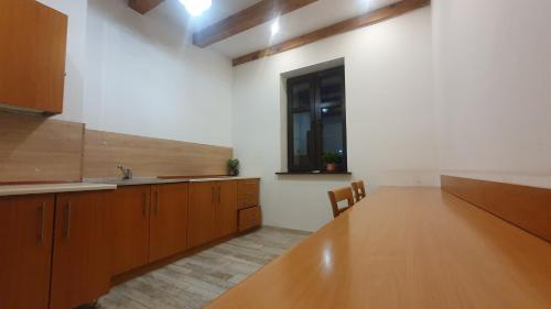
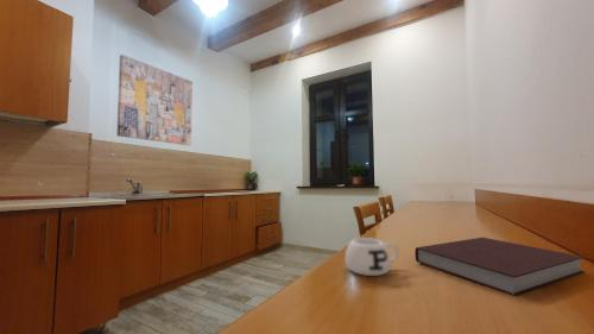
+ wall art [115,53,194,146]
+ mug [345,237,399,277]
+ notebook [413,237,586,297]
